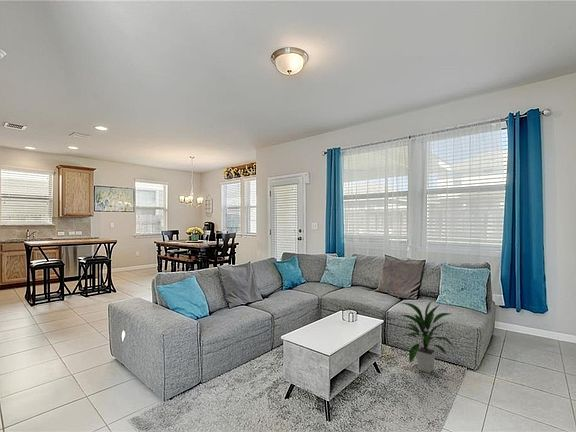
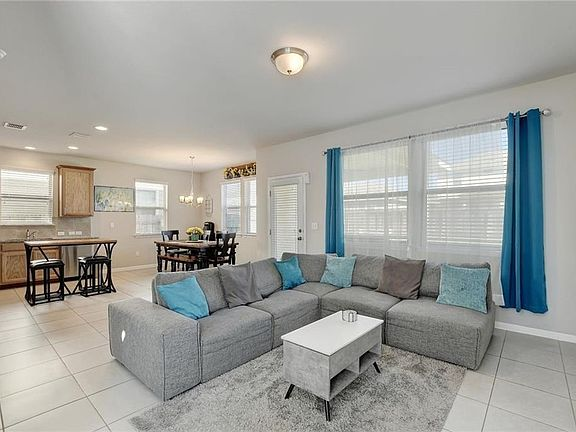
- indoor plant [398,300,455,374]
